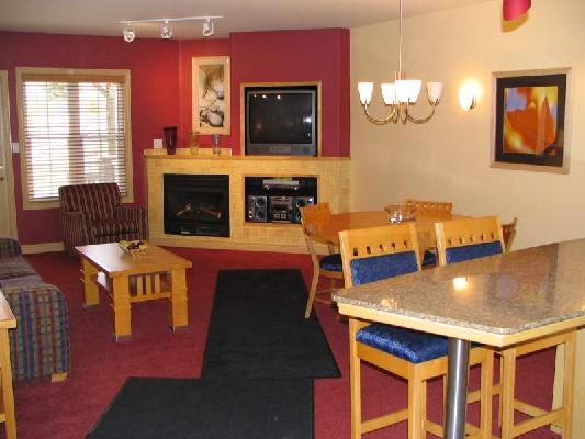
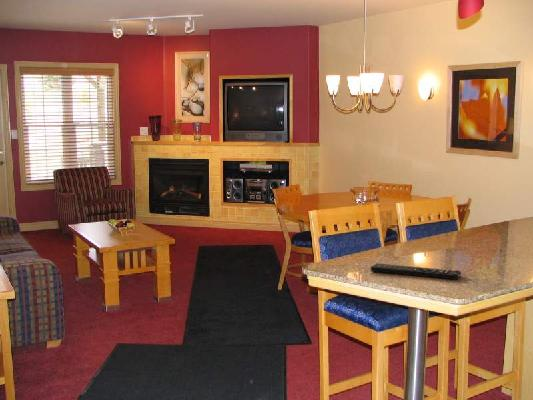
+ remote control [370,262,462,281]
